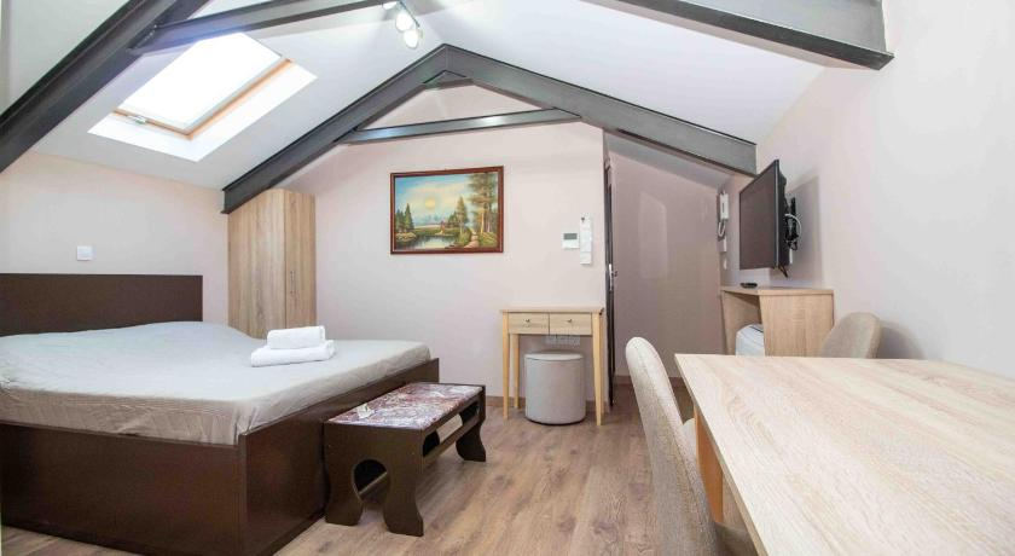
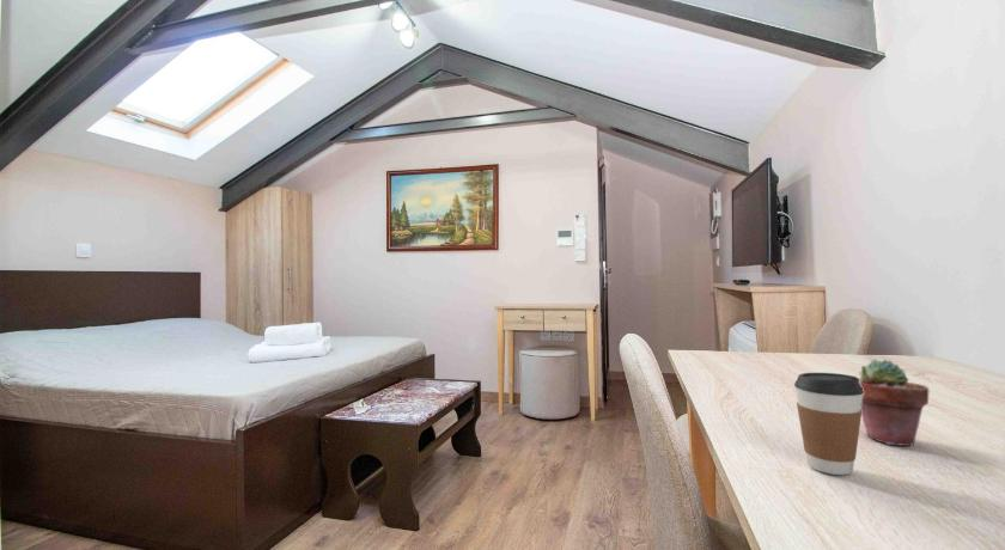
+ potted succulent [858,359,930,447]
+ coffee cup [793,372,864,476]
